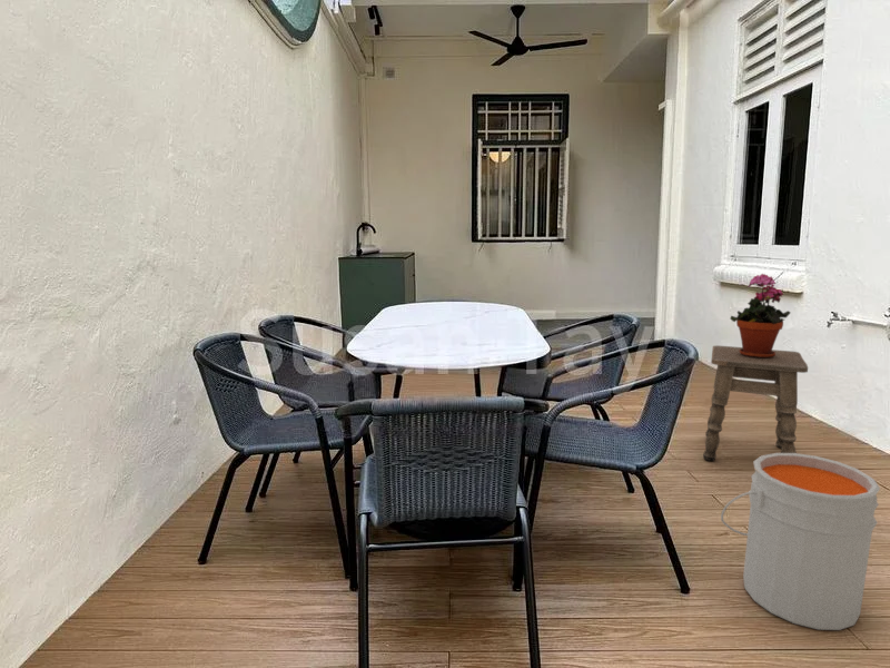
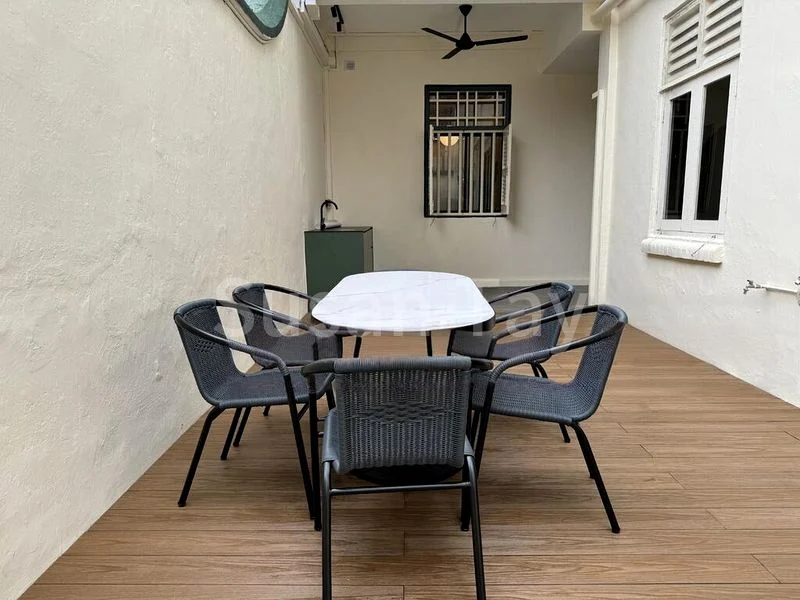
- potted plant [730,273,791,358]
- bucket [720,452,881,631]
- side table [702,345,809,462]
